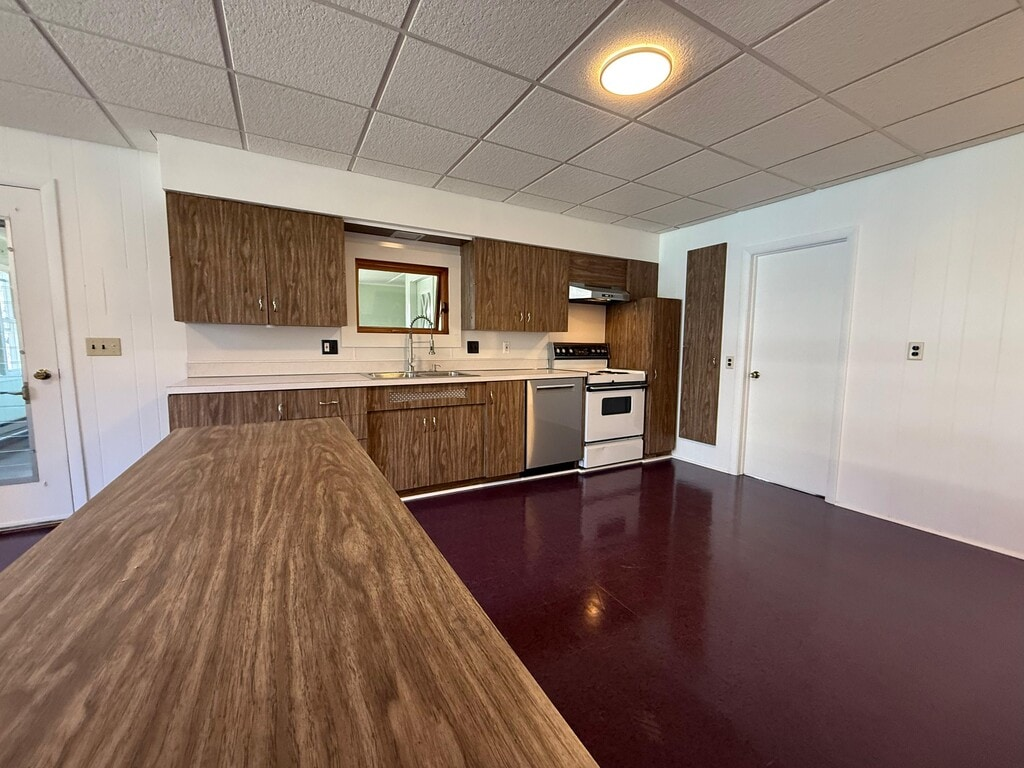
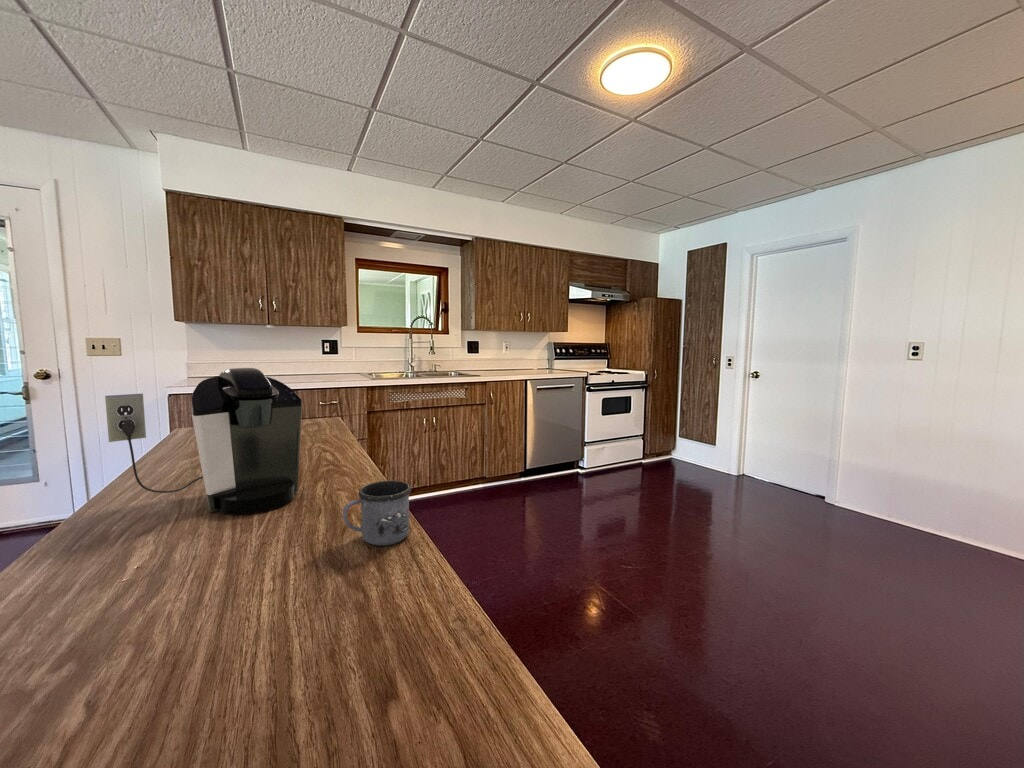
+ mug [342,480,412,547]
+ coffee maker [104,367,303,515]
